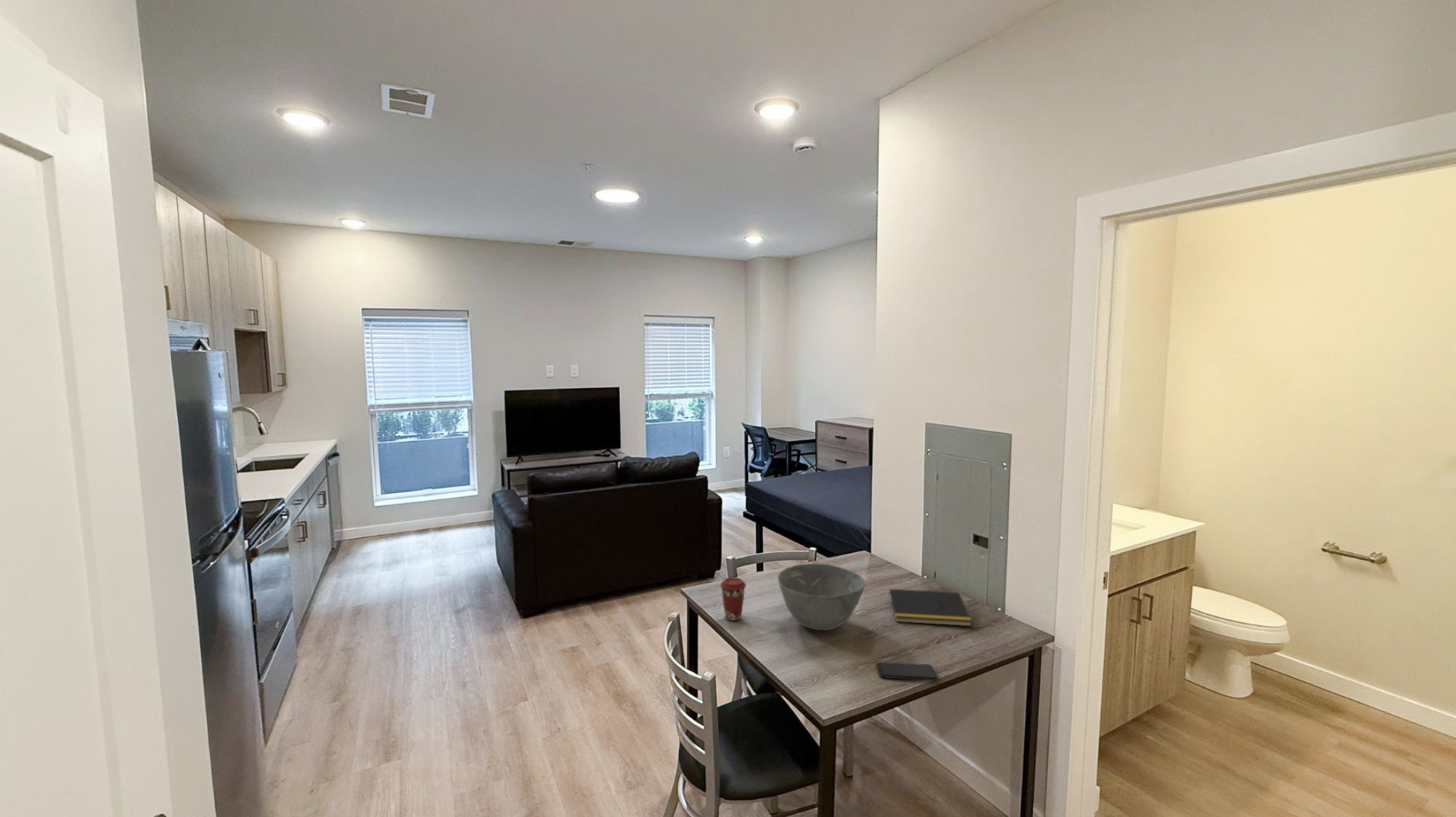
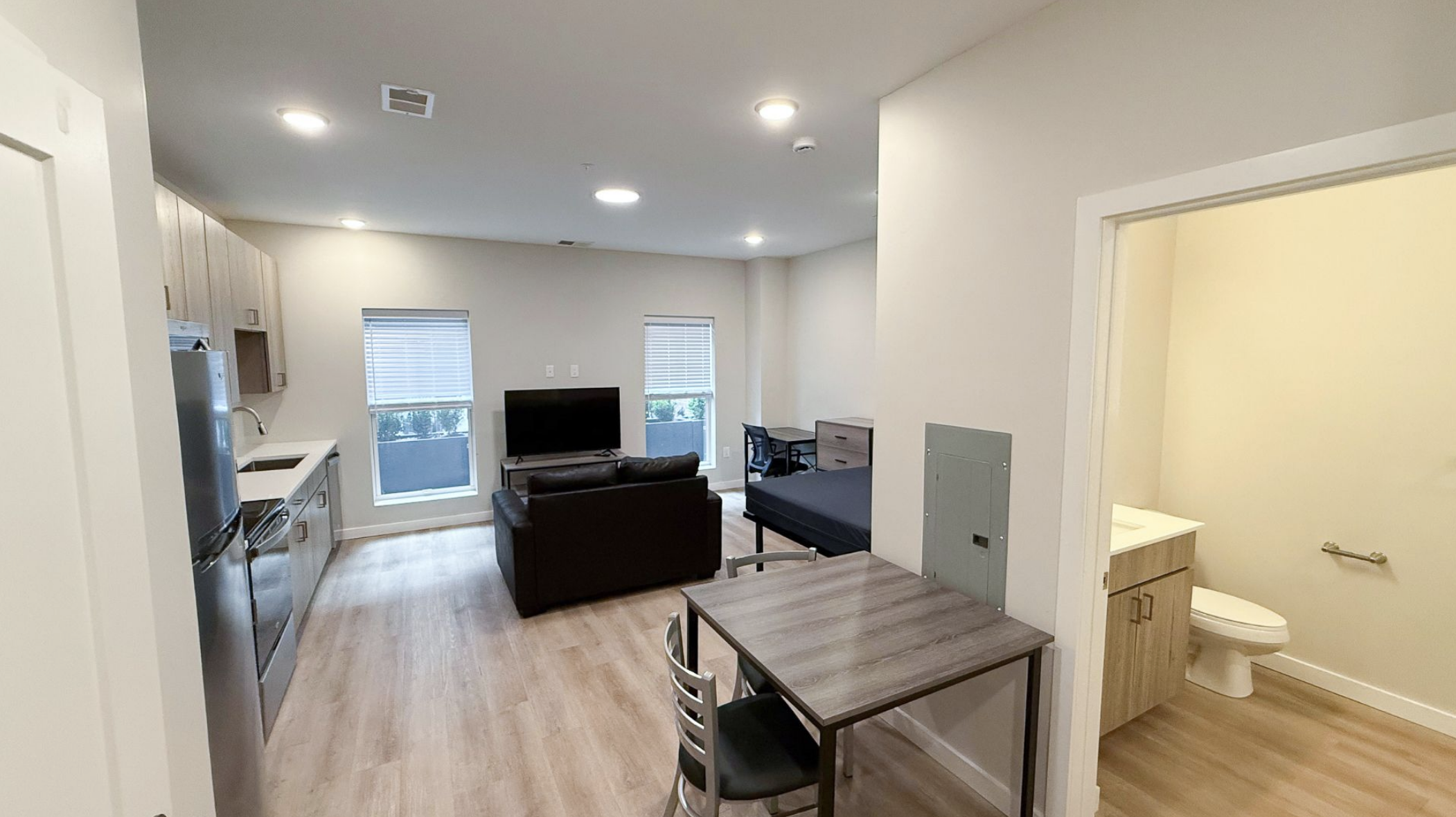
- smartphone [876,661,939,681]
- notepad [887,589,973,627]
- bowl [777,563,866,631]
- coffee cup [720,577,747,622]
